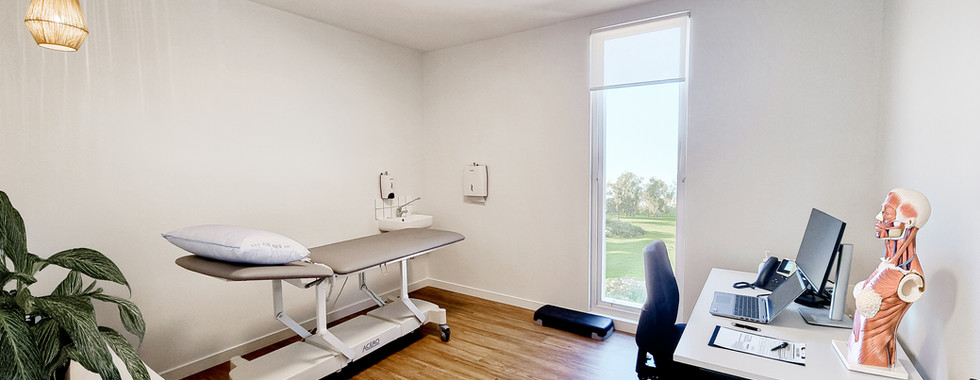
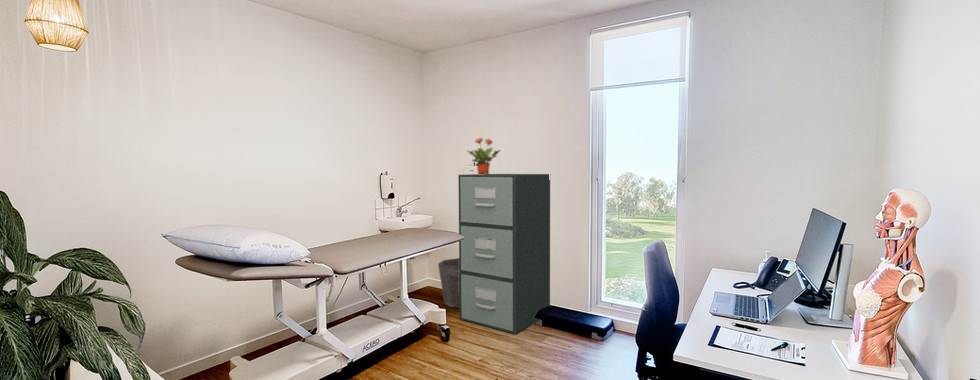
+ filing cabinet [457,173,551,335]
+ potted plant [467,137,502,175]
+ waste bin [437,257,460,309]
